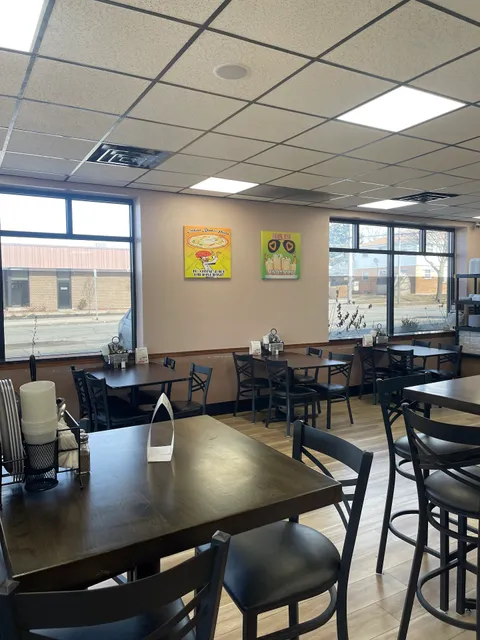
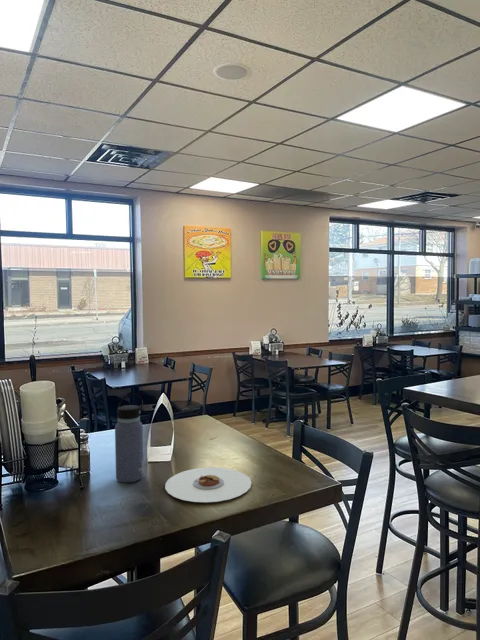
+ plate [164,466,252,503]
+ water bottle [114,392,145,484]
